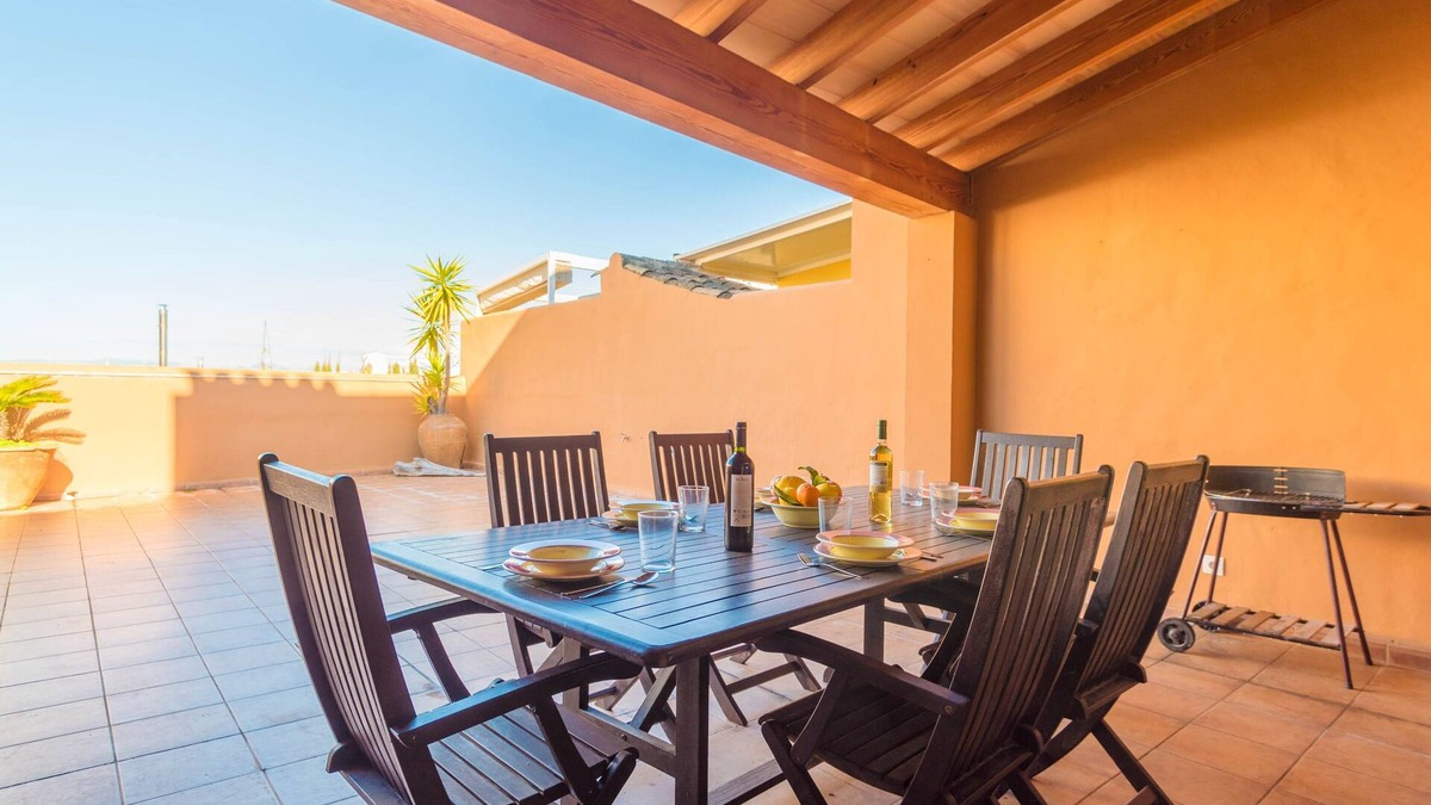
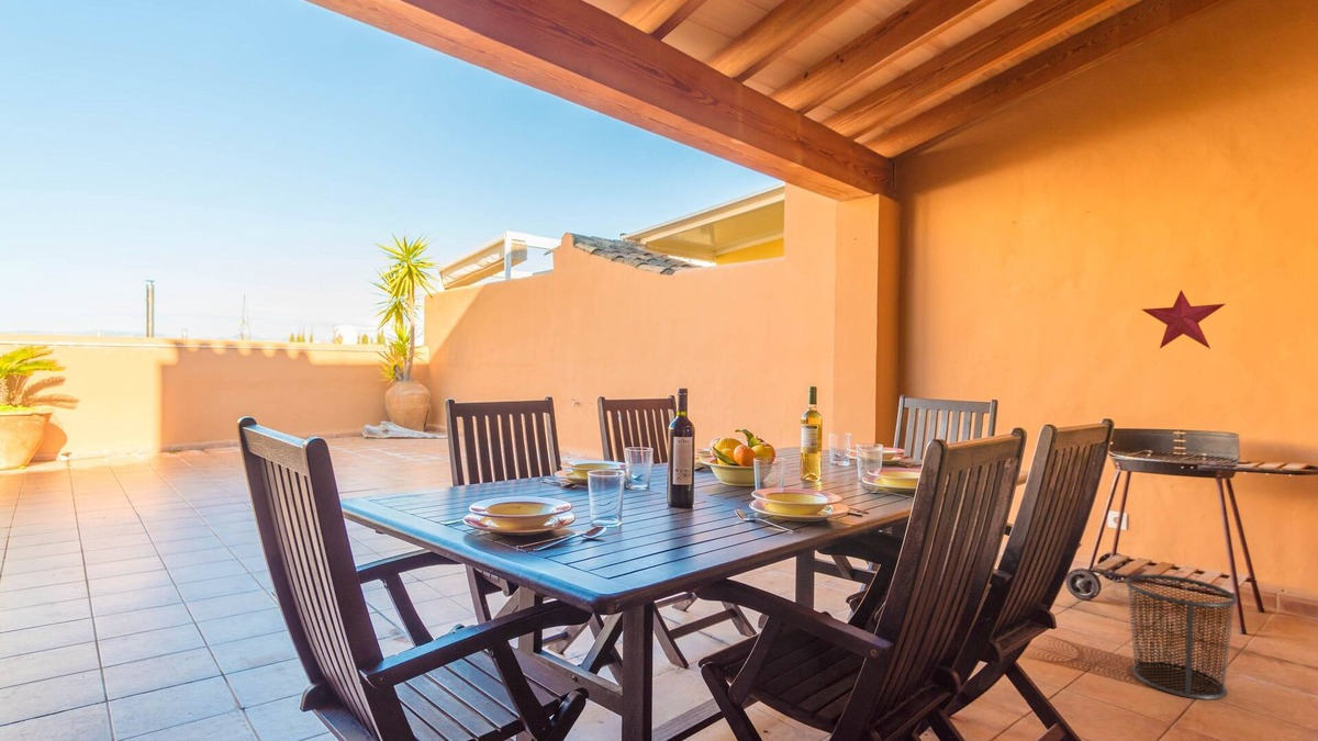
+ waste bin [1124,573,1239,700]
+ decorative star [1141,289,1226,350]
